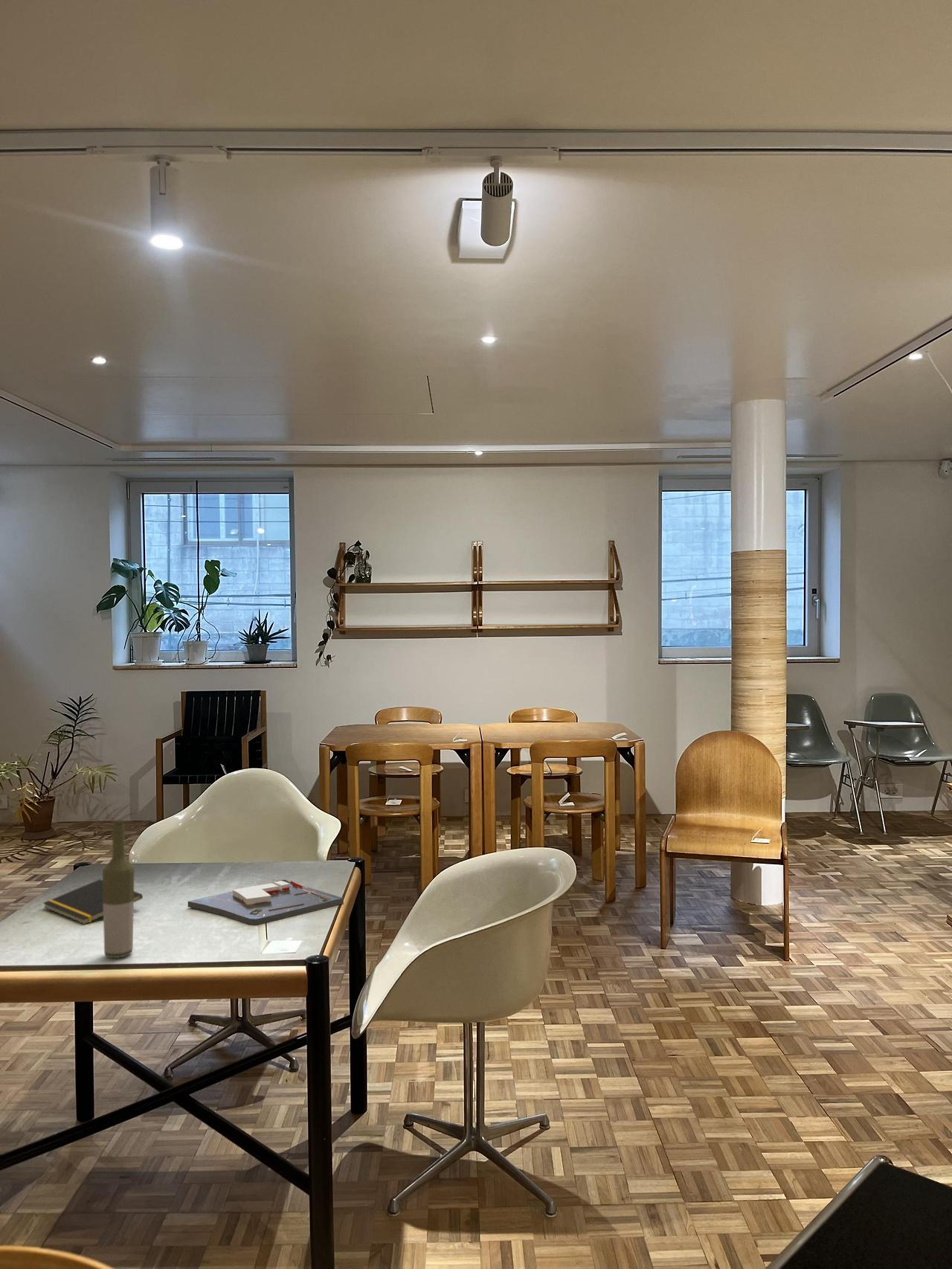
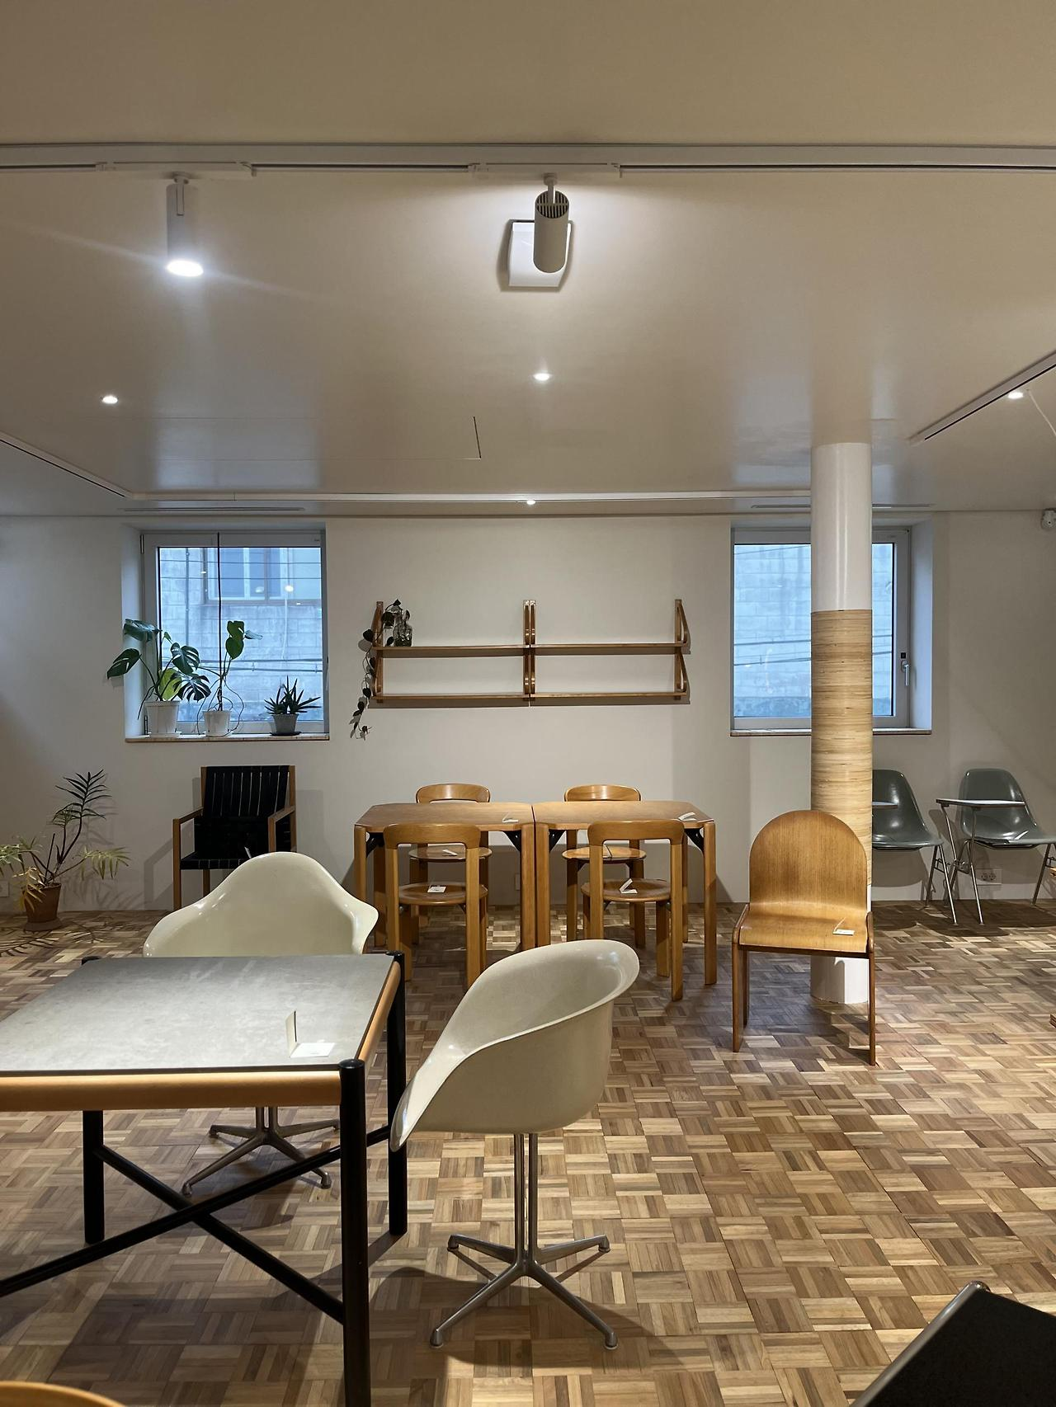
- board game [187,879,344,925]
- bottle [102,823,135,959]
- notepad [42,878,144,925]
